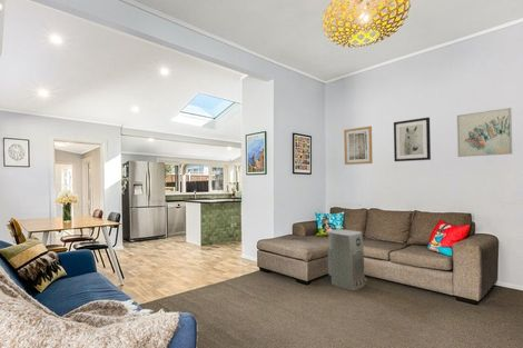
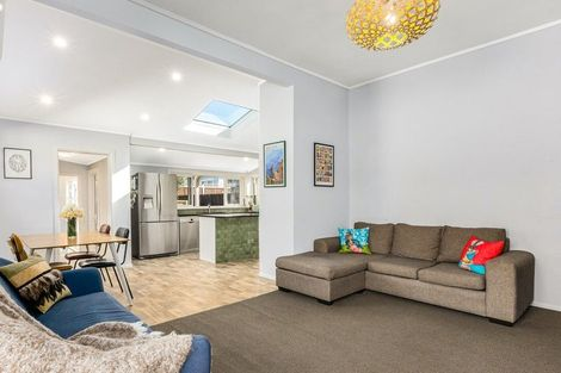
- wall art [343,126,374,166]
- air purifier [327,228,367,291]
- wall art [456,107,513,158]
- wall art [393,117,432,162]
